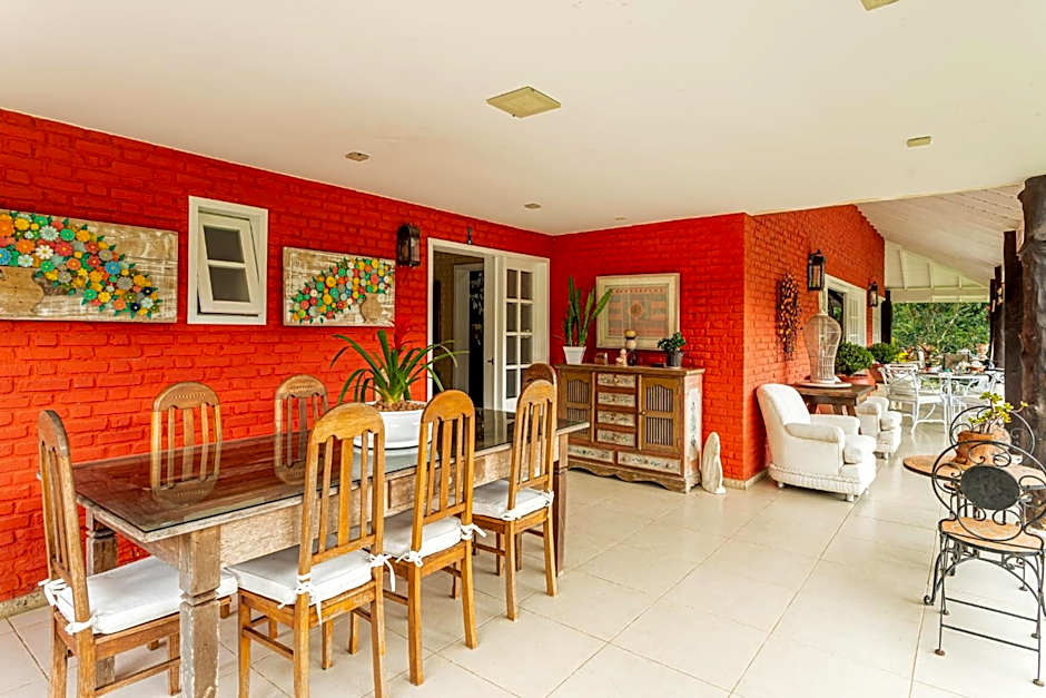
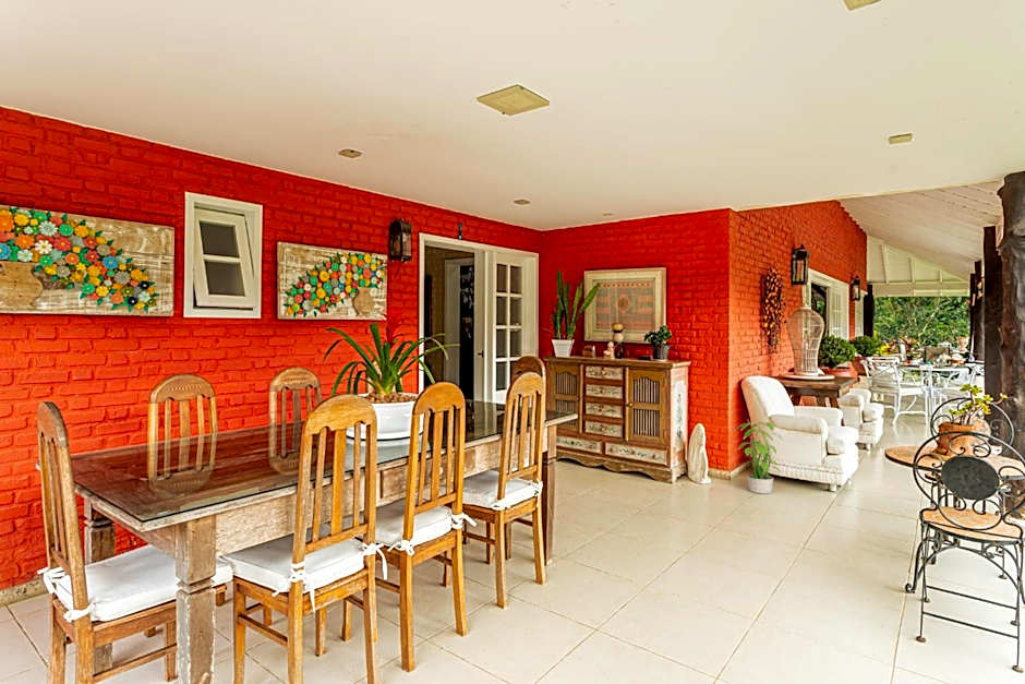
+ potted plant [733,418,784,495]
